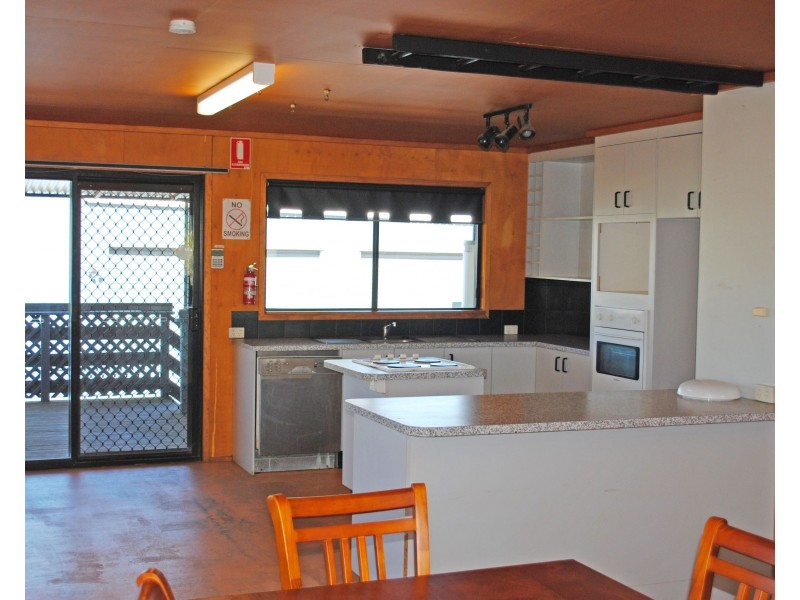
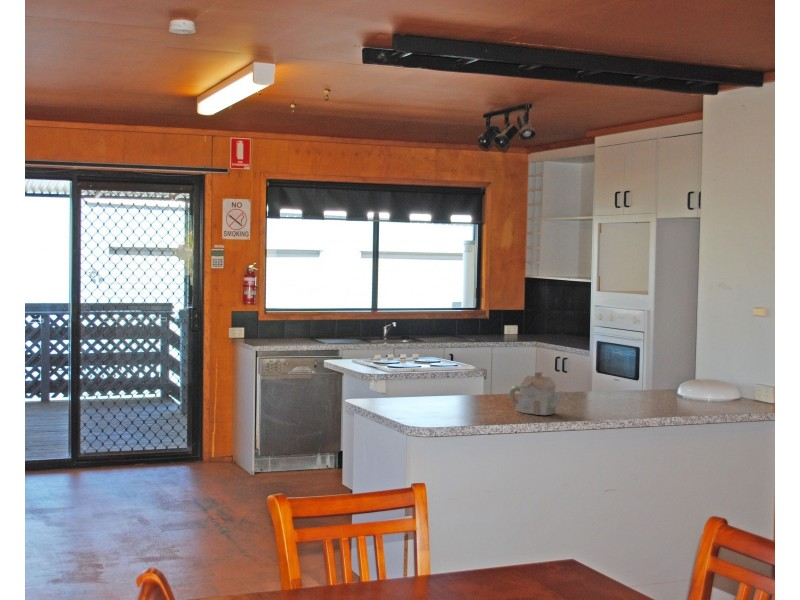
+ teapot [508,370,565,416]
